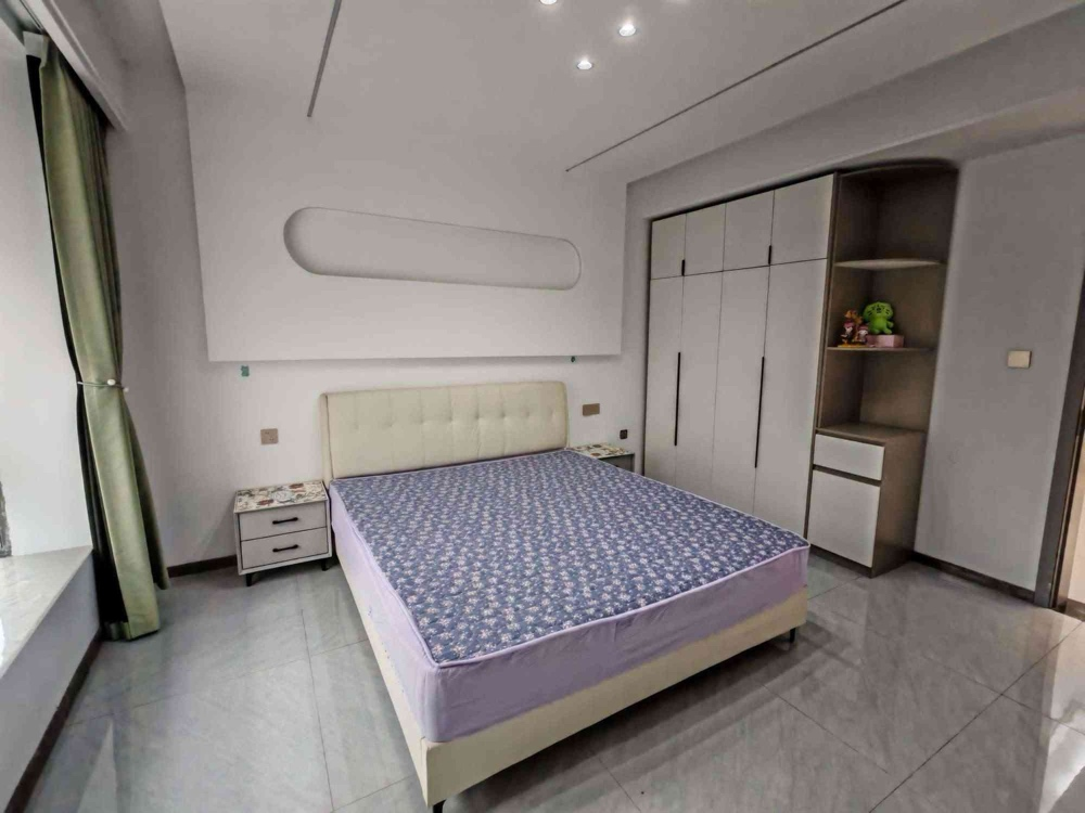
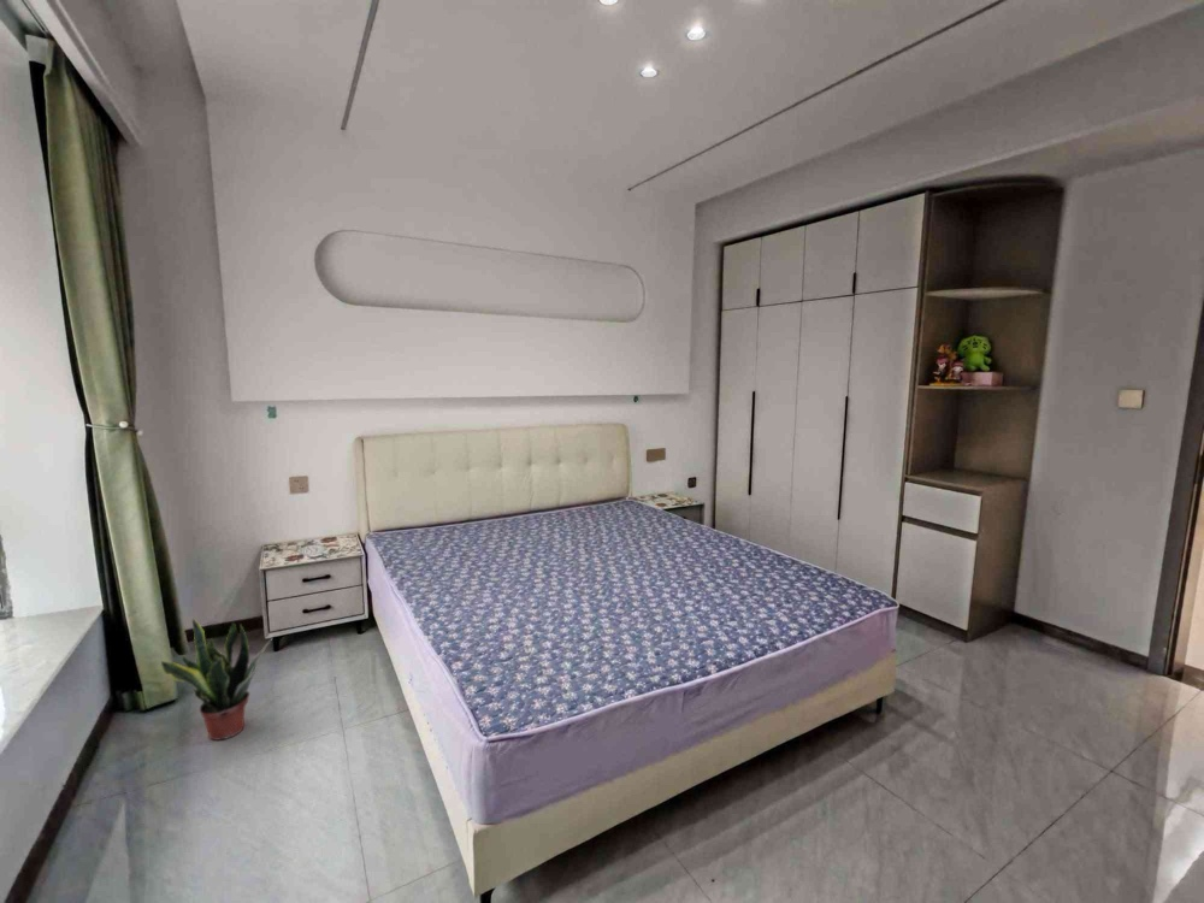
+ potted plant [160,618,272,742]
